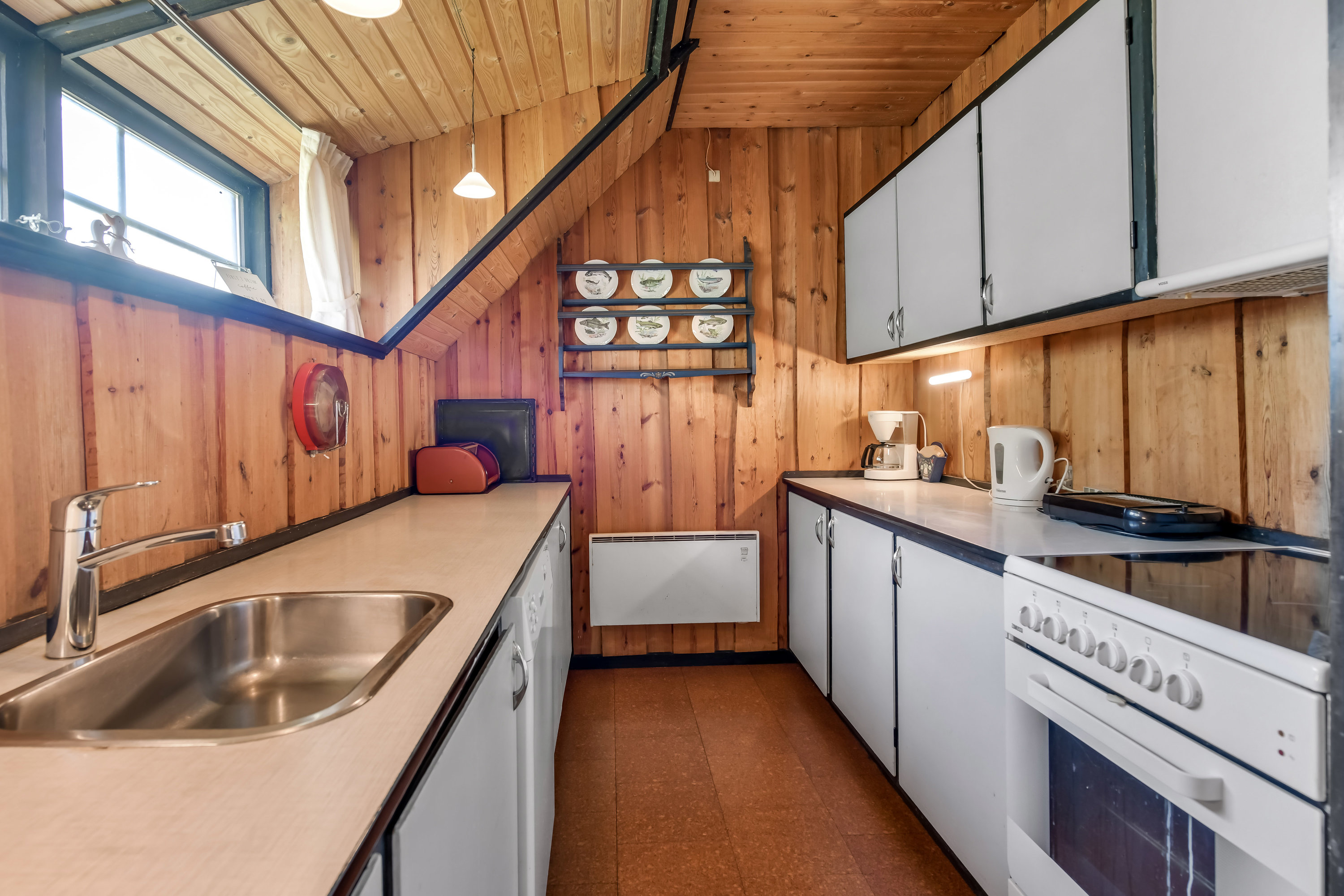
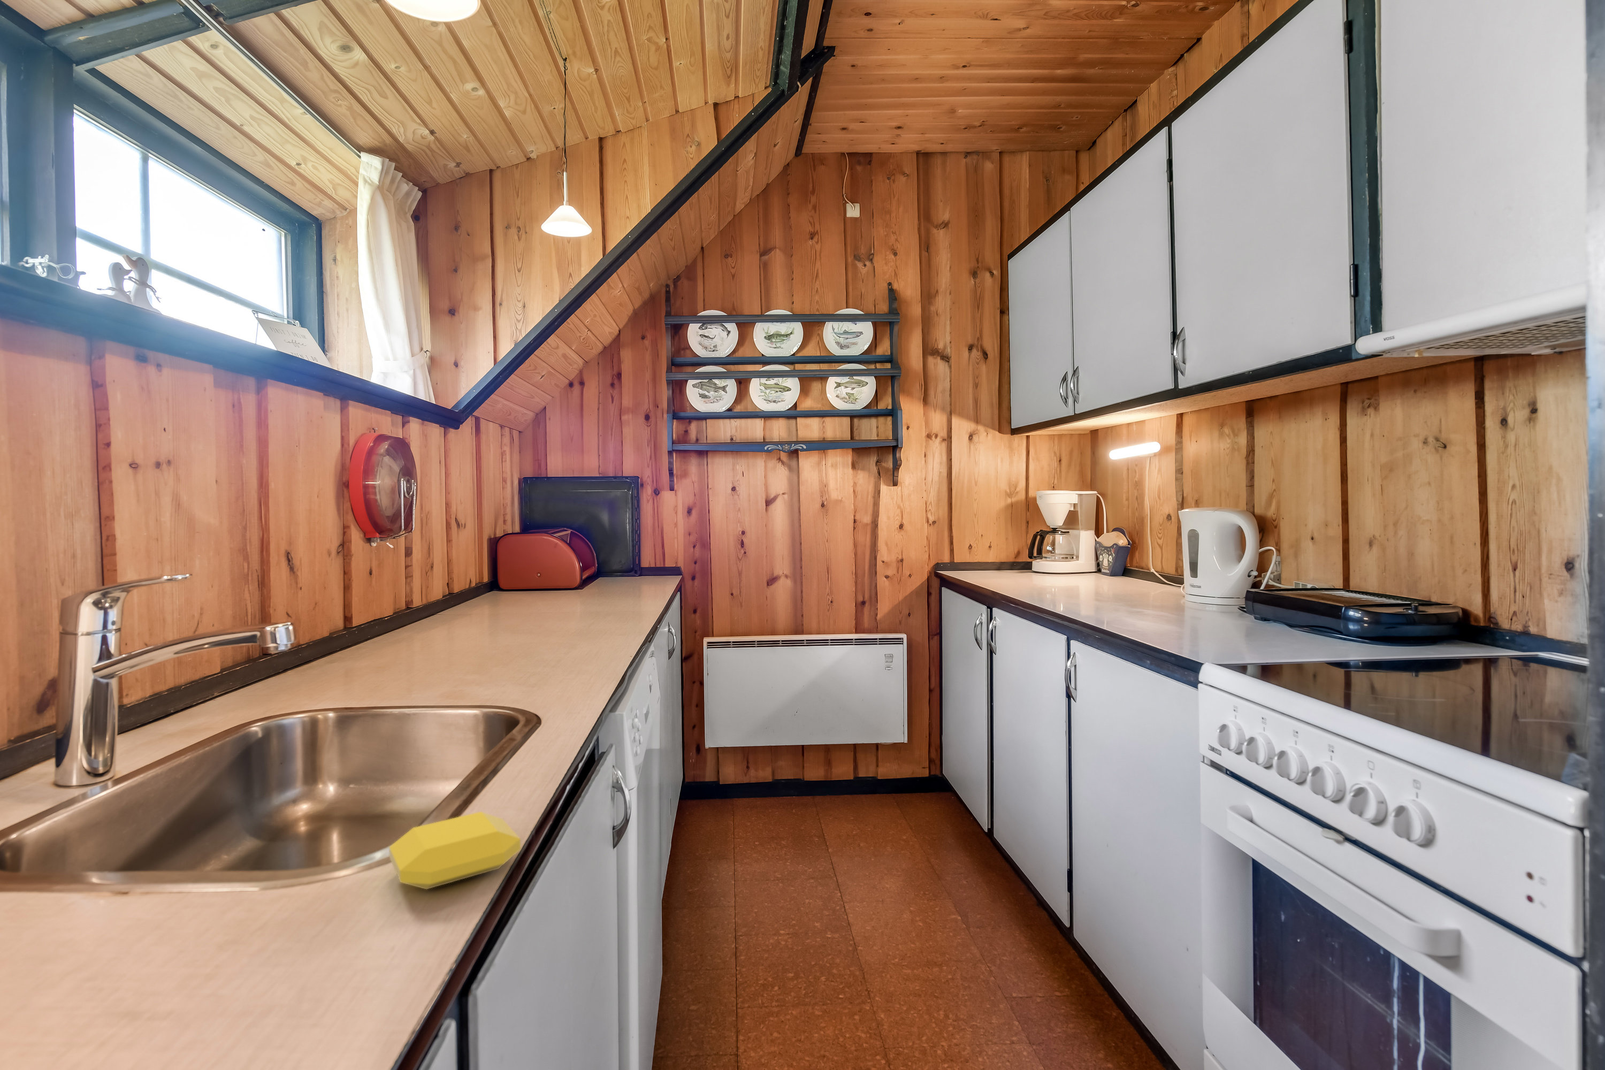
+ soap bar [388,811,521,890]
